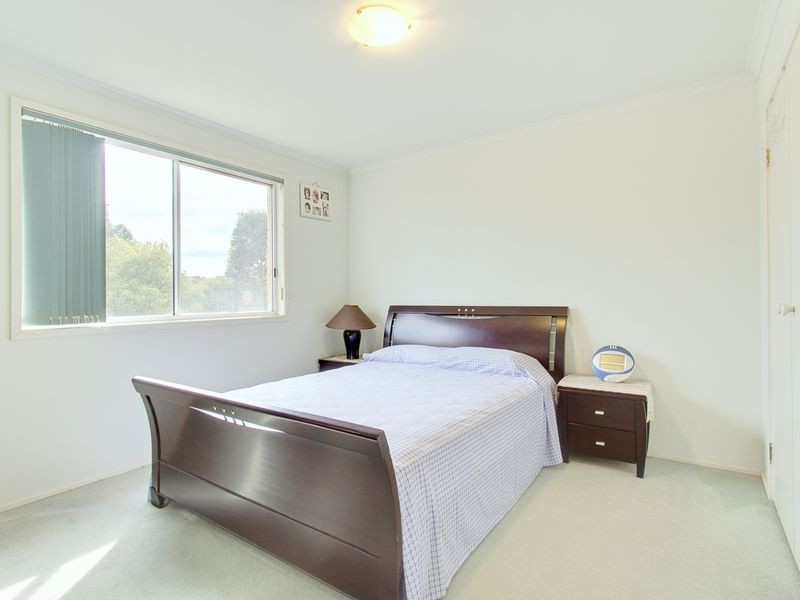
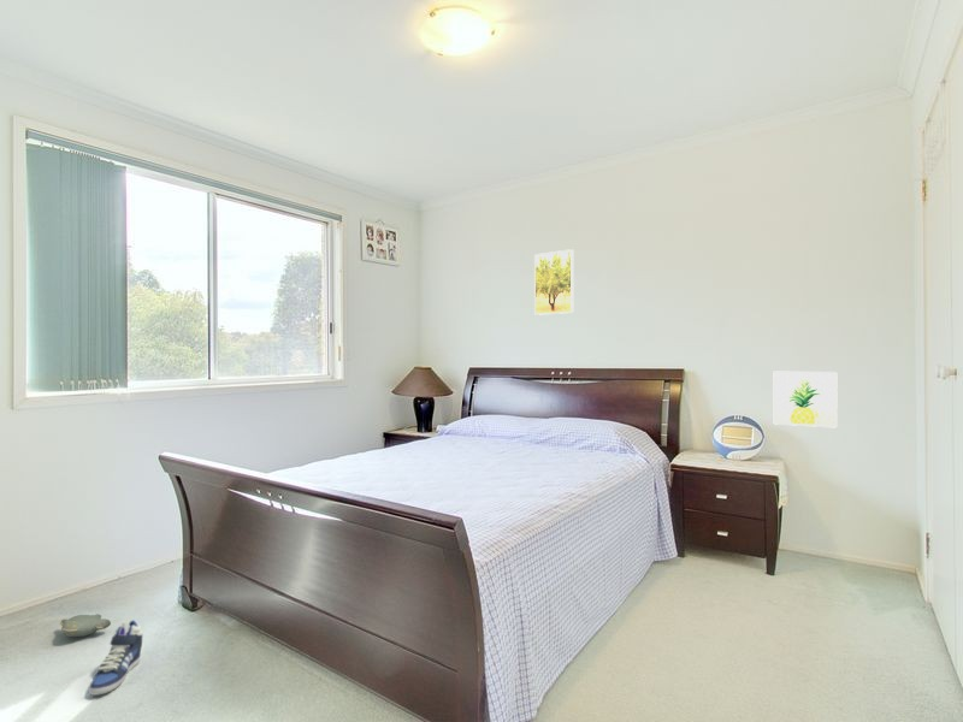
+ plush toy [59,612,112,638]
+ sneaker [88,619,143,697]
+ wall art [773,371,838,430]
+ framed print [533,248,575,316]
